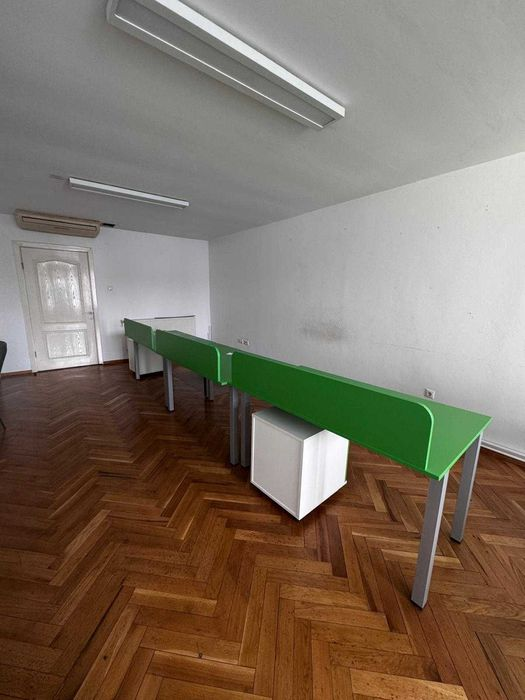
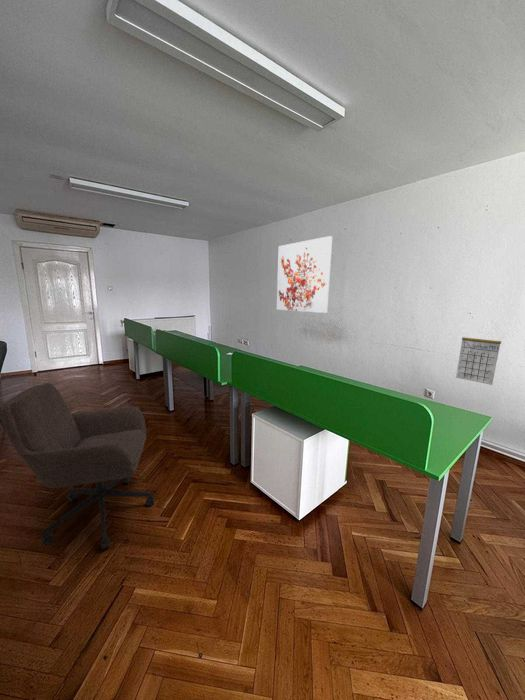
+ office chair [0,382,156,550]
+ wall art [276,235,333,314]
+ calendar [455,332,502,386]
